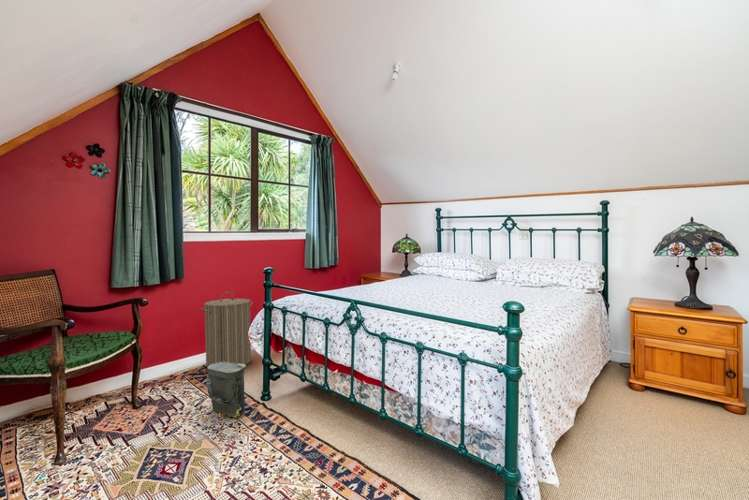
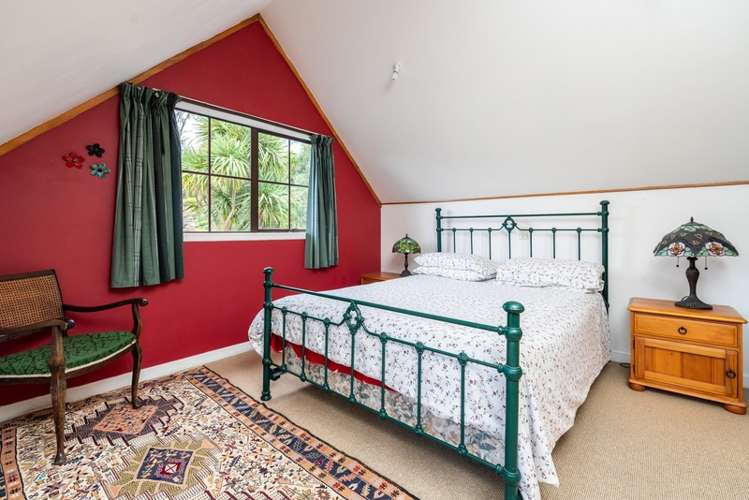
- bag [206,362,247,419]
- laundry hamper [199,291,254,368]
